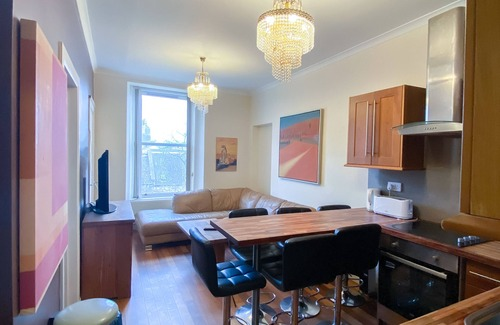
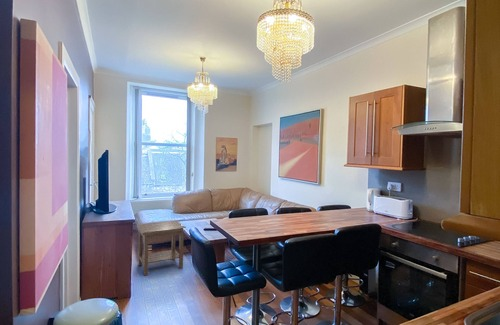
+ side table [136,220,187,277]
